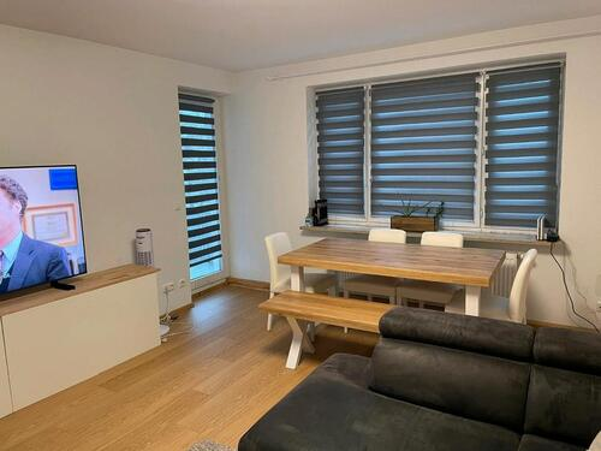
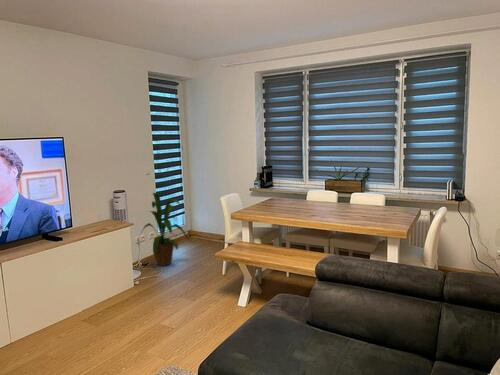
+ house plant [137,192,191,267]
